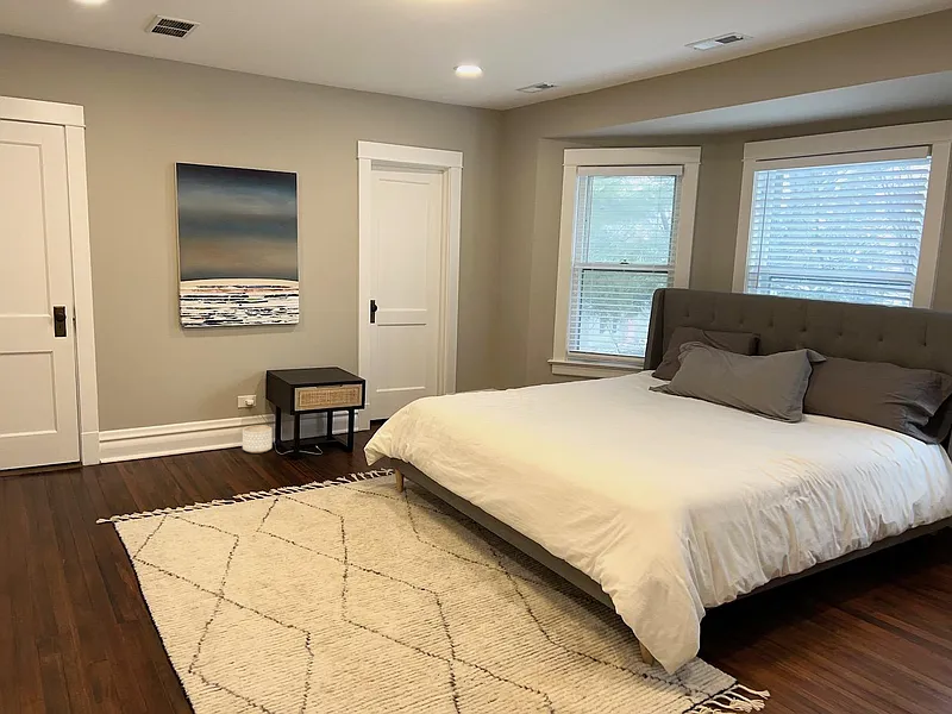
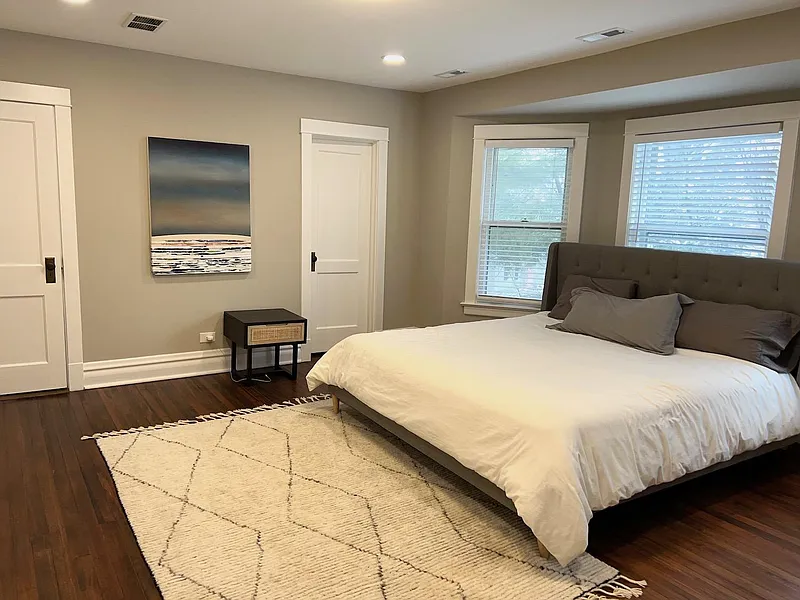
- planter [242,425,273,455]
